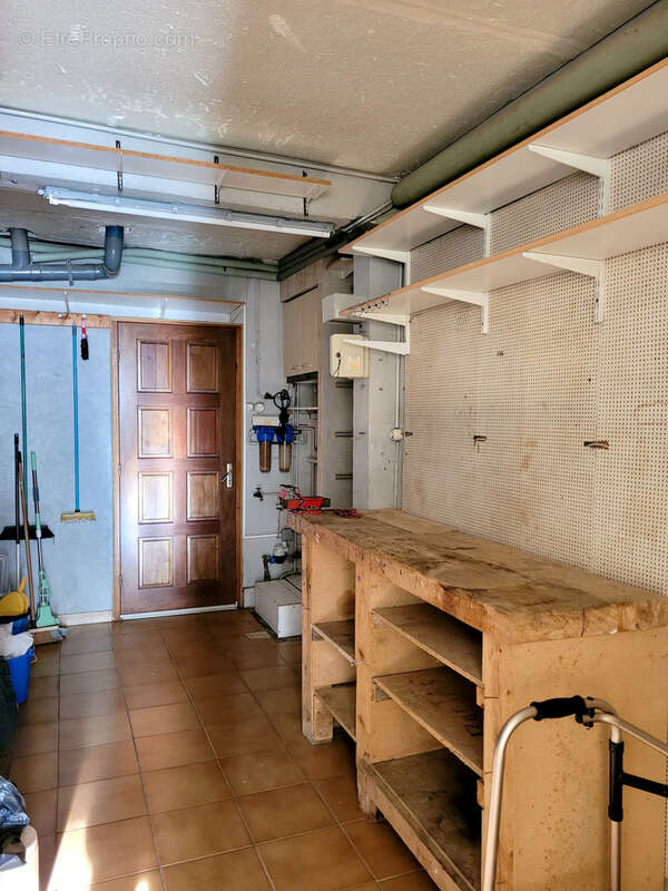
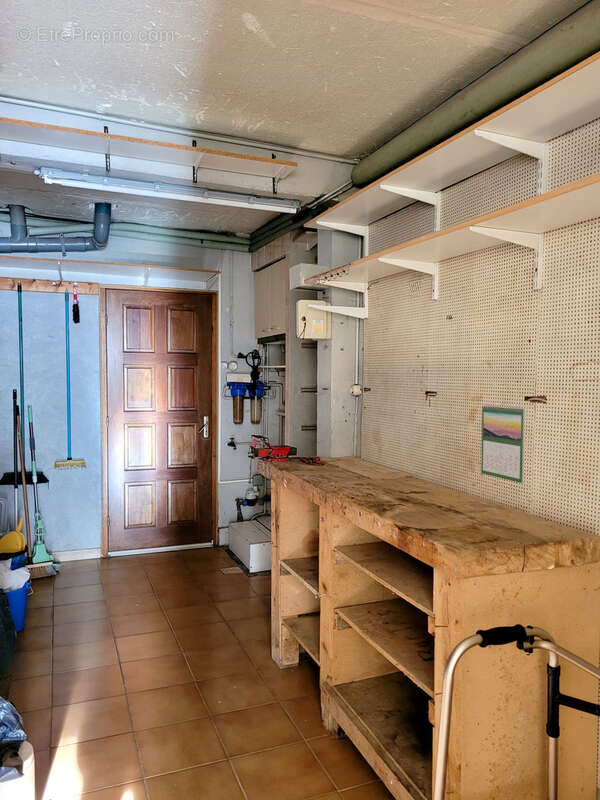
+ calendar [480,403,526,484]
